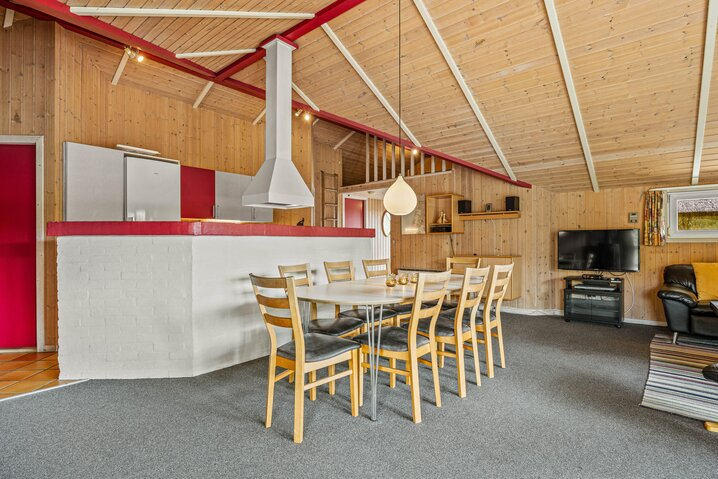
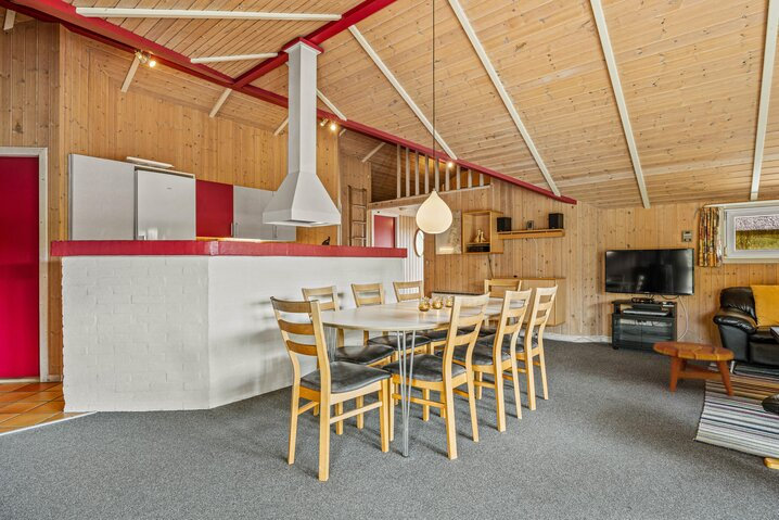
+ side table [652,341,736,398]
